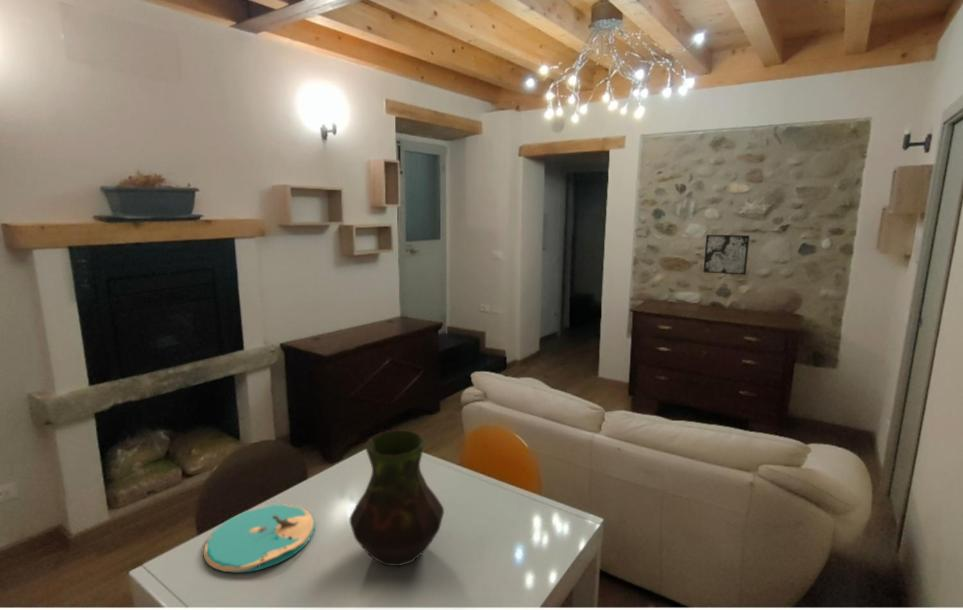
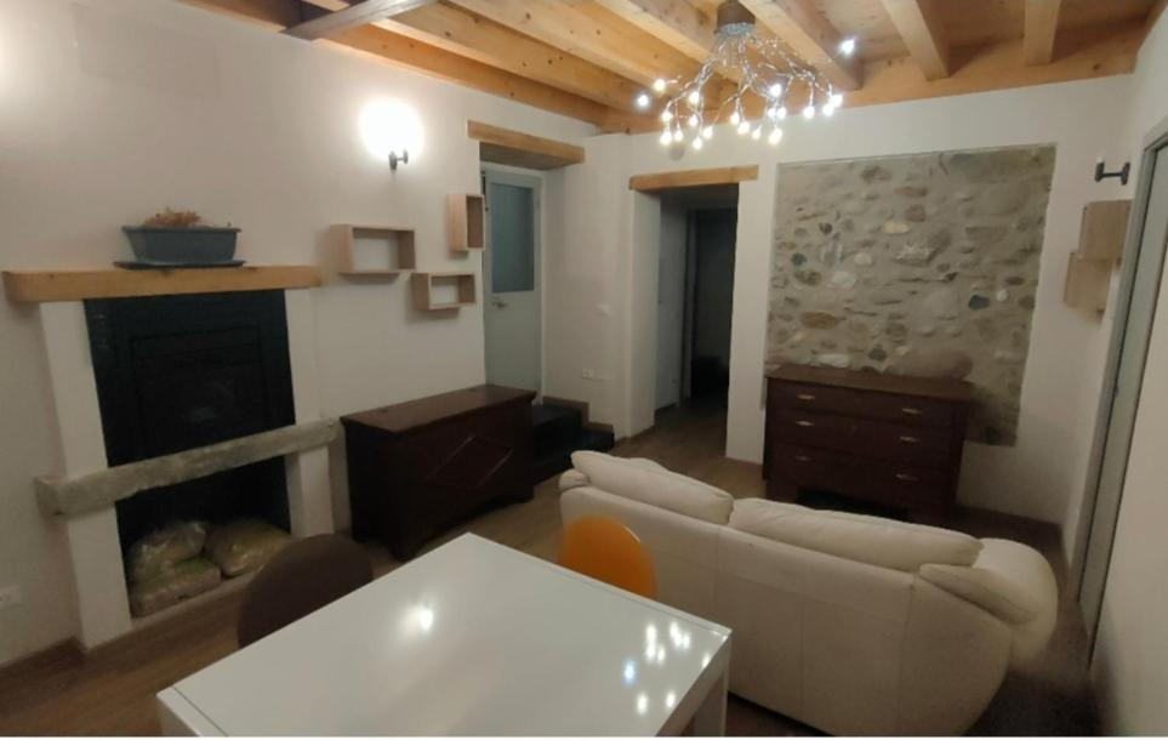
- vase [349,429,445,567]
- plate [203,503,316,574]
- wall art [702,234,751,276]
